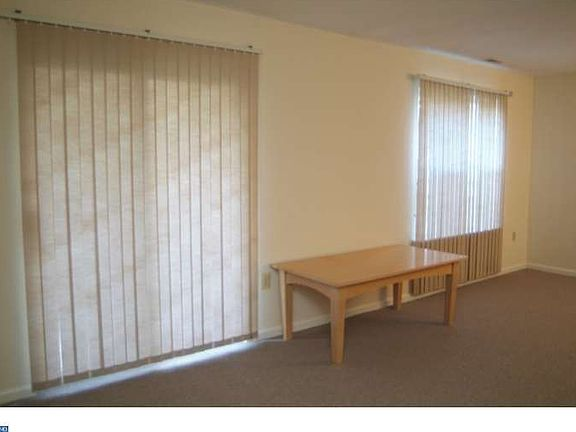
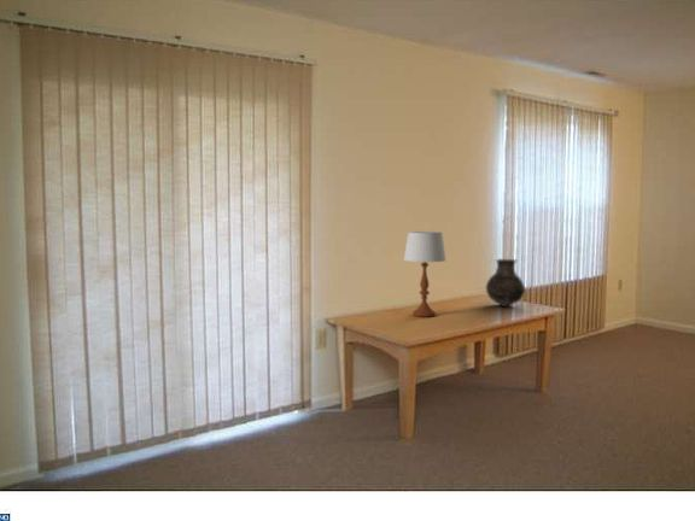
+ vase [485,258,526,308]
+ table lamp [402,230,448,318]
